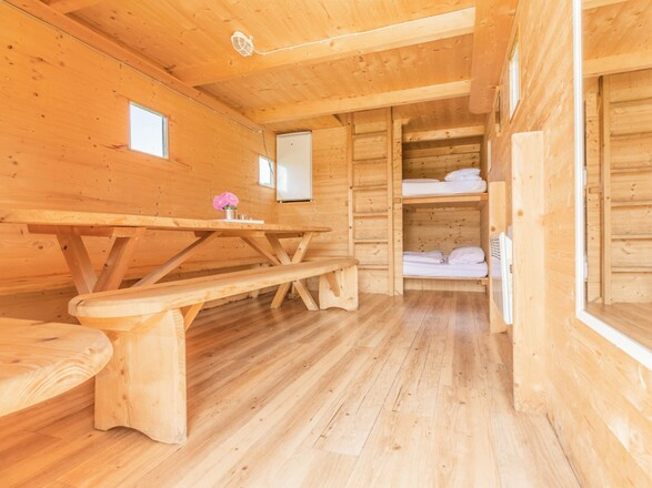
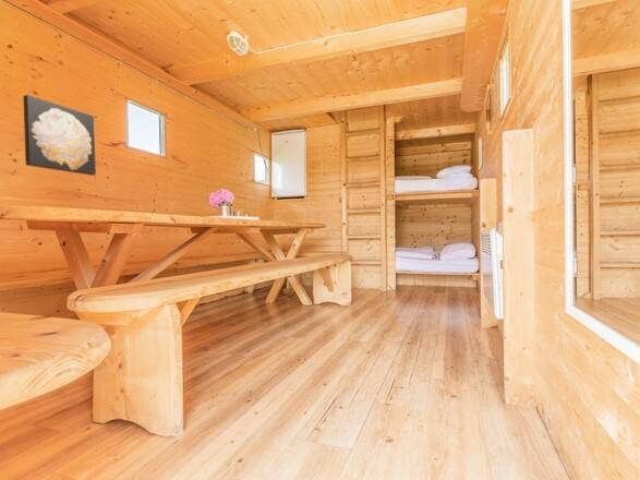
+ wall art [22,94,97,177]
